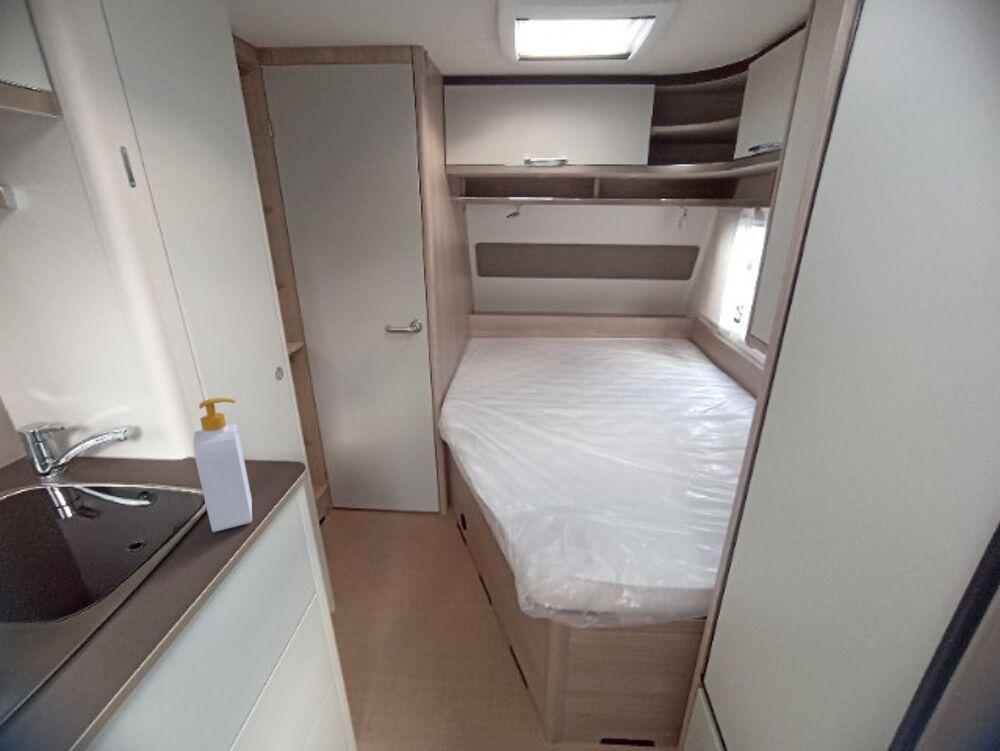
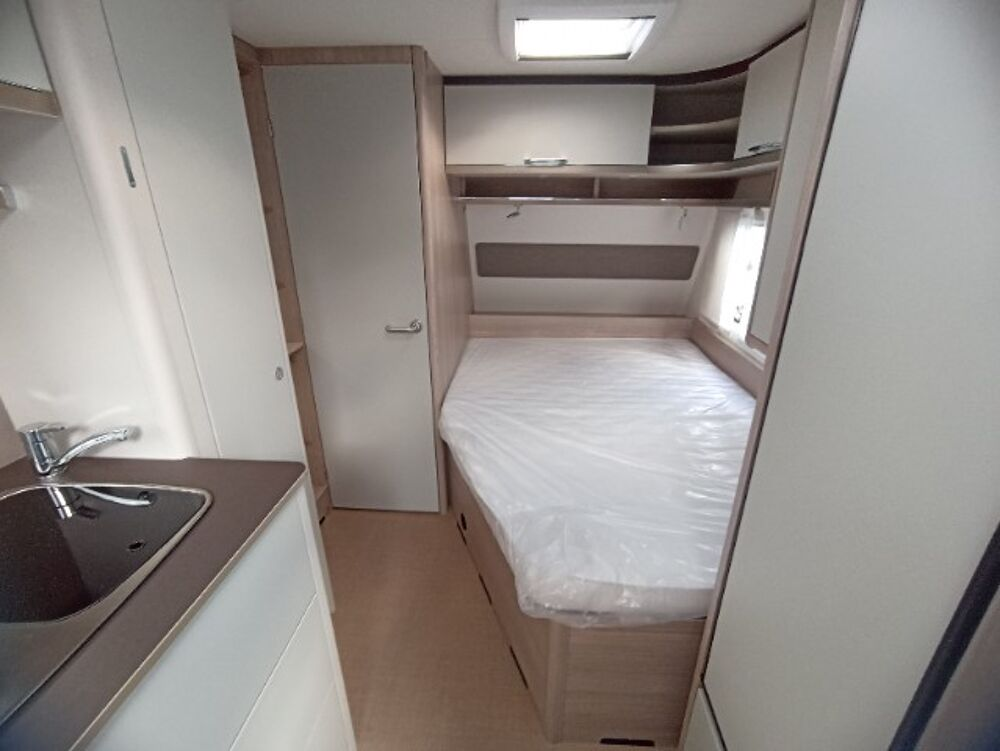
- soap bottle [193,397,253,533]
